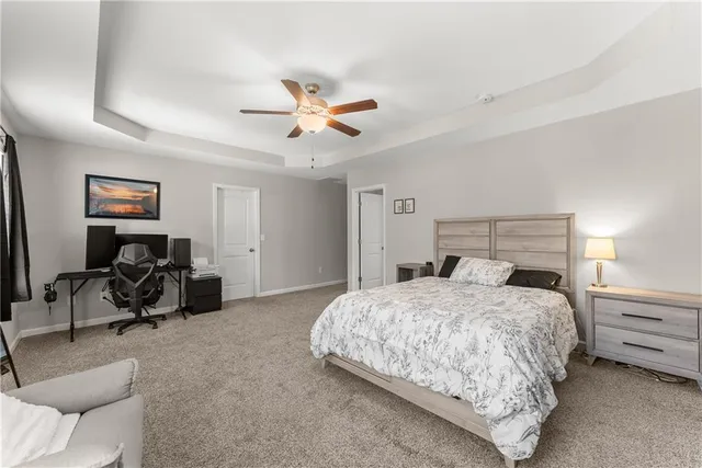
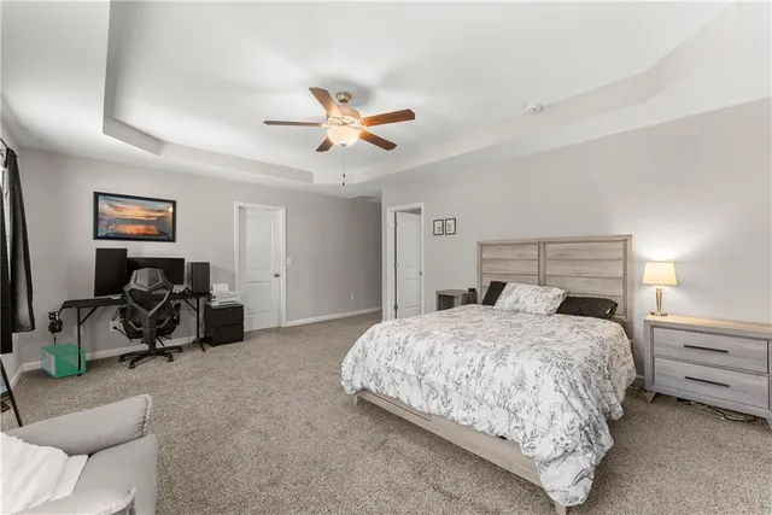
+ storage bin [40,341,87,380]
